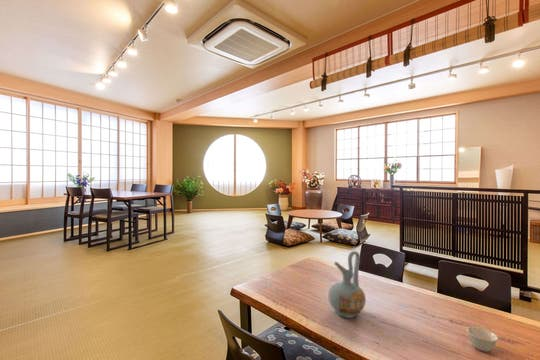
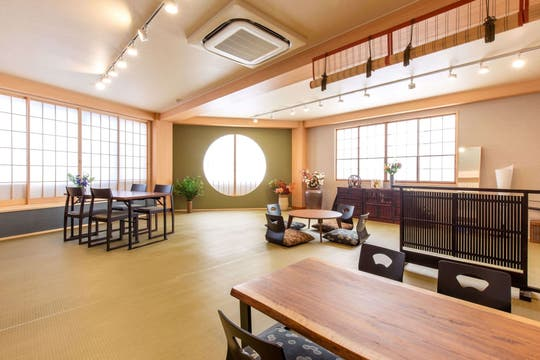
- teacup [466,325,499,353]
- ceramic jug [327,250,367,319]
